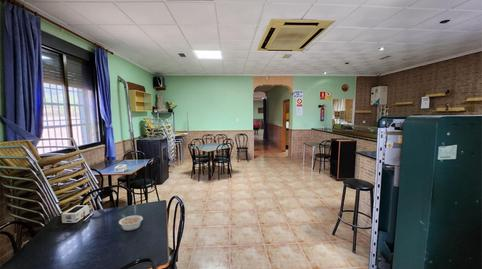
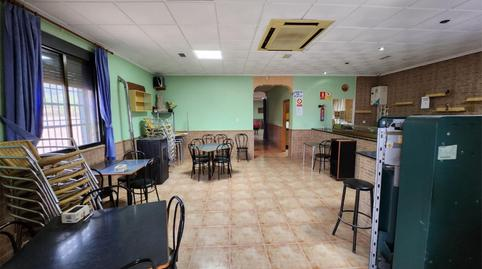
- legume [118,214,144,232]
